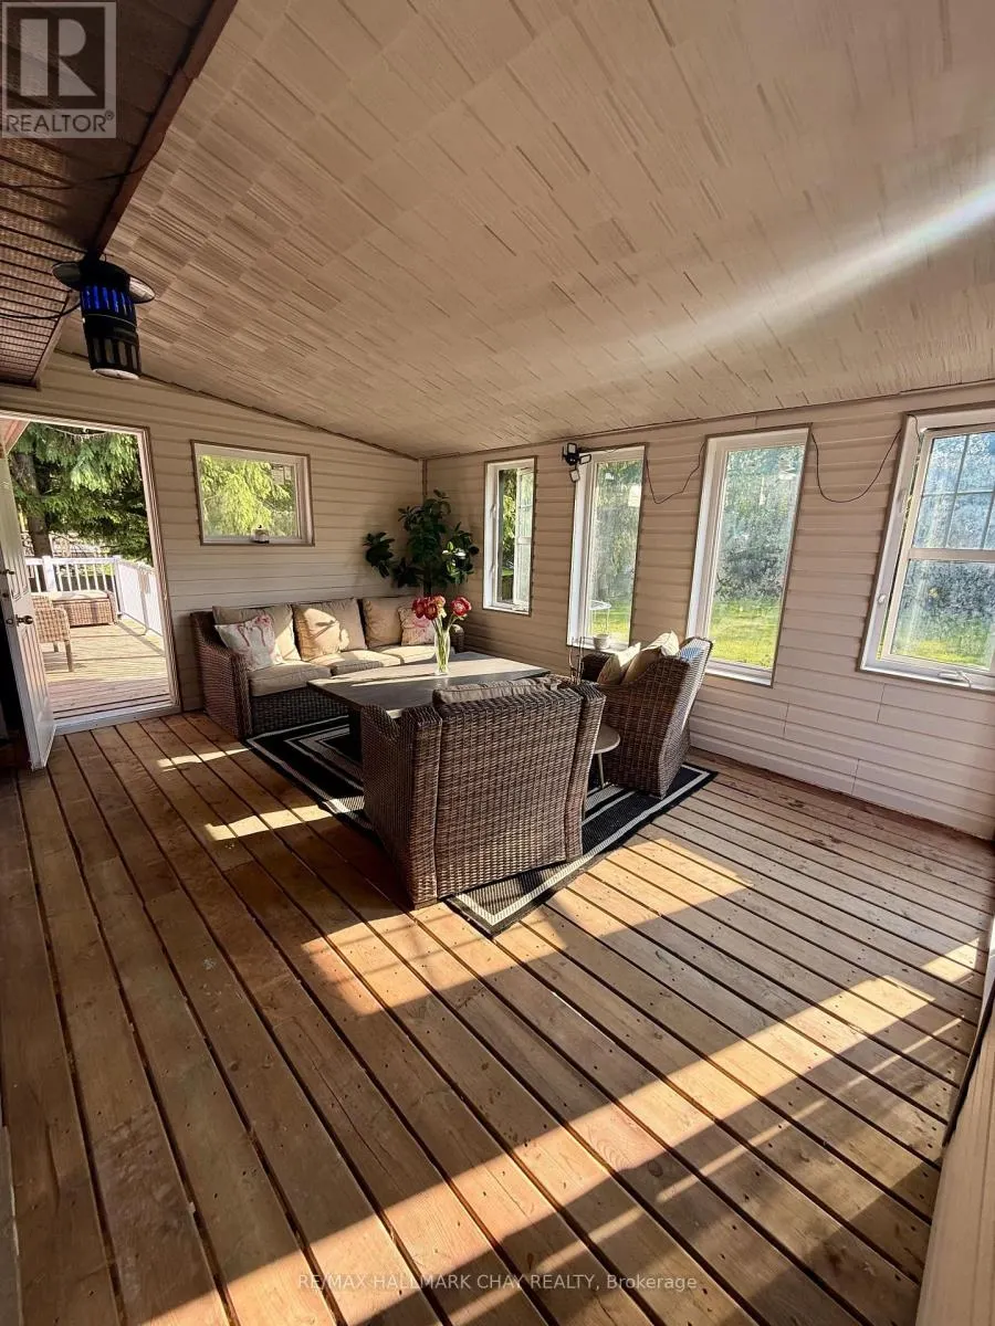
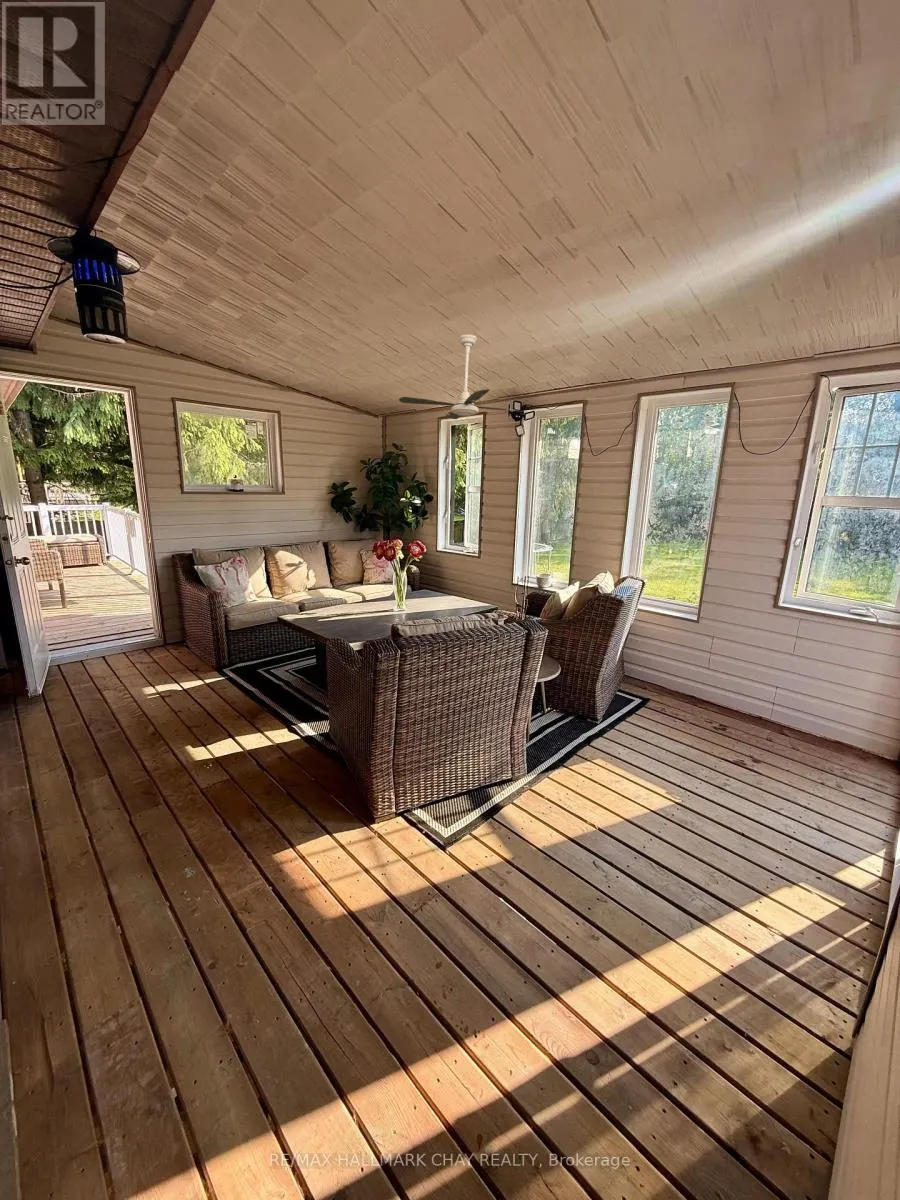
+ ceiling fan [398,334,527,420]
